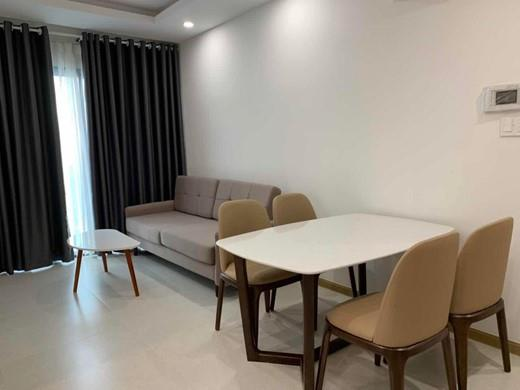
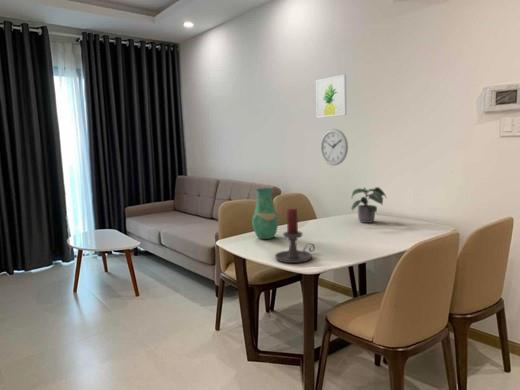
+ candle holder [274,207,316,264]
+ potted plant [351,186,387,224]
+ wall clock [319,128,349,167]
+ vase [251,187,279,240]
+ wall art [315,73,348,119]
